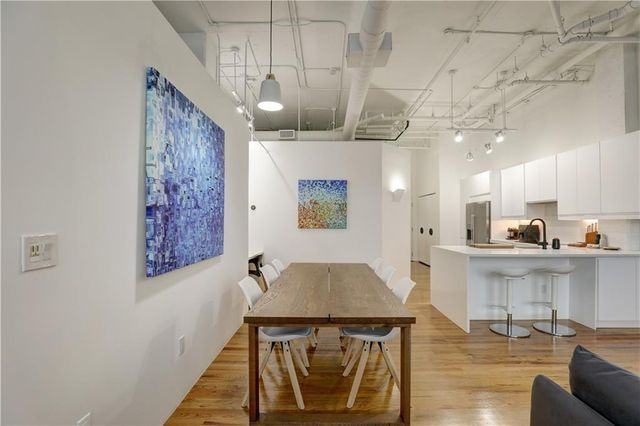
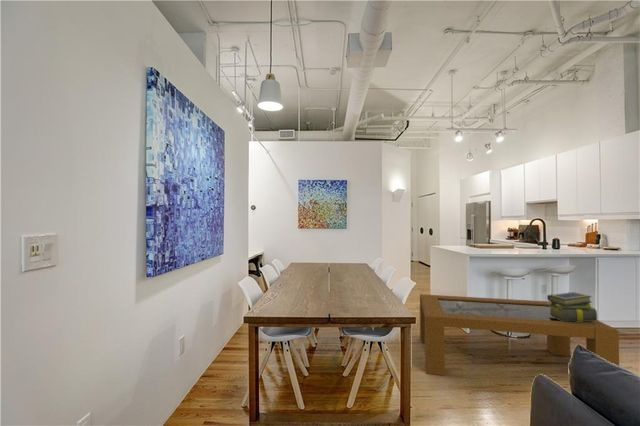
+ stack of books [546,291,598,322]
+ coffee table [419,293,620,377]
